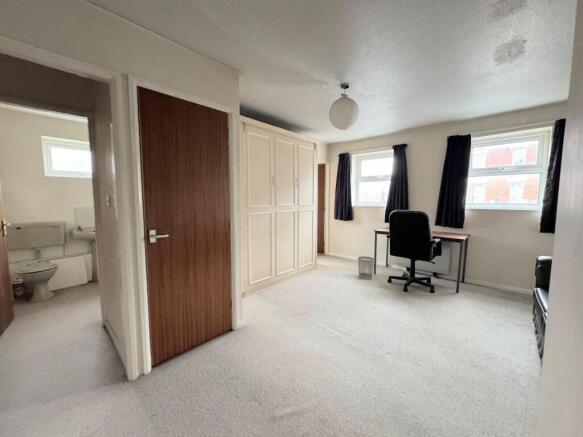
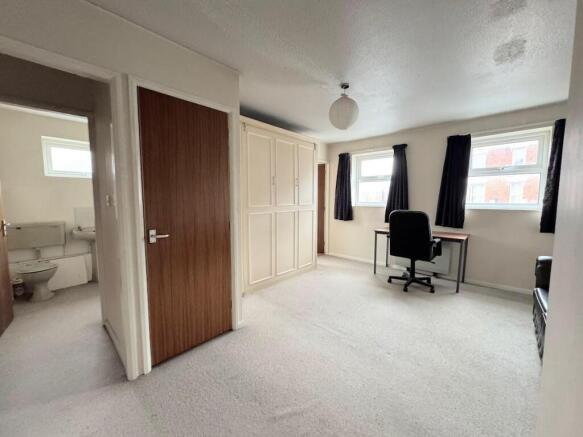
- wastebasket [357,256,375,280]
